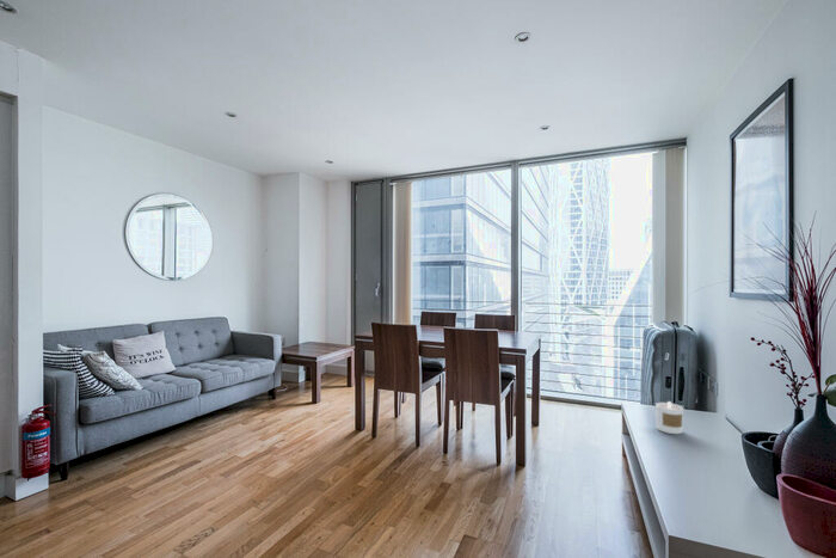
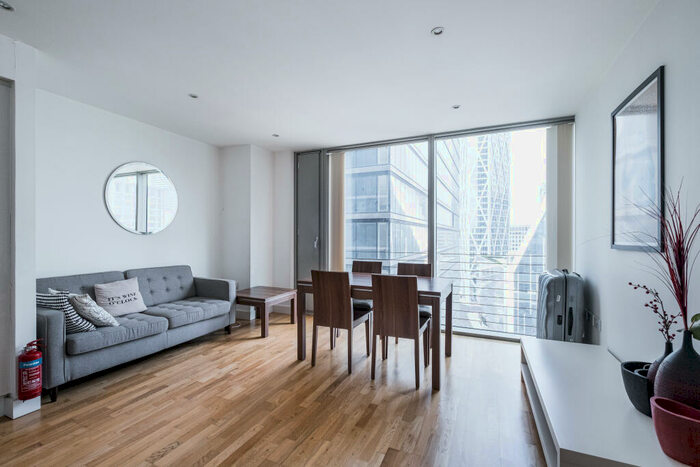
- candle [654,400,684,435]
